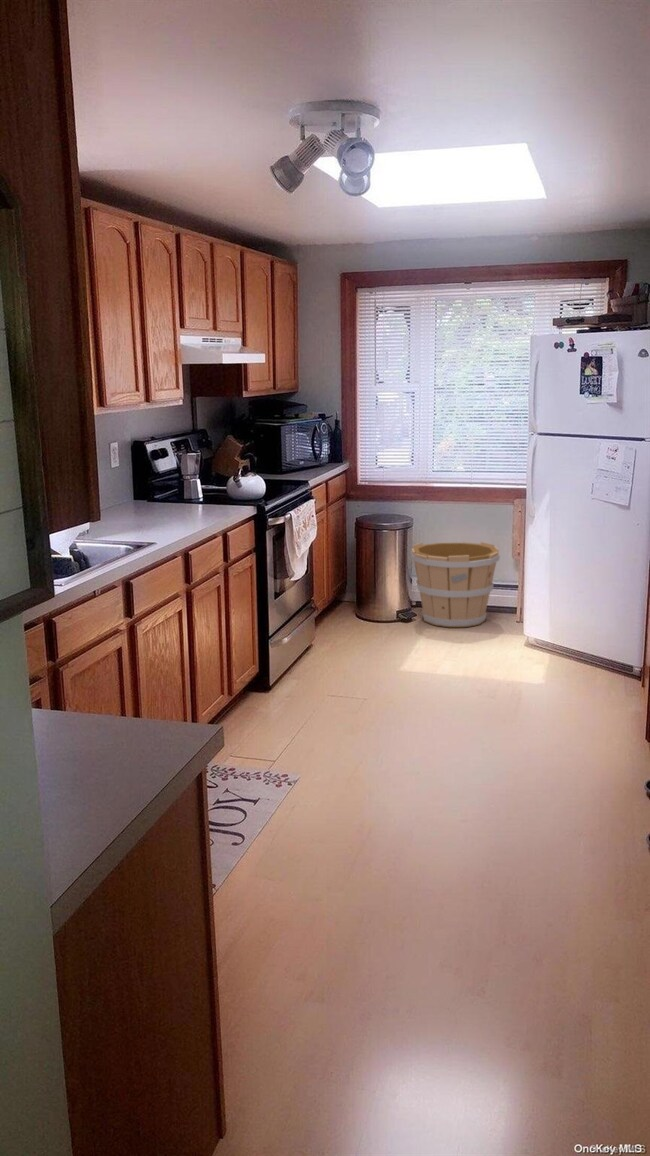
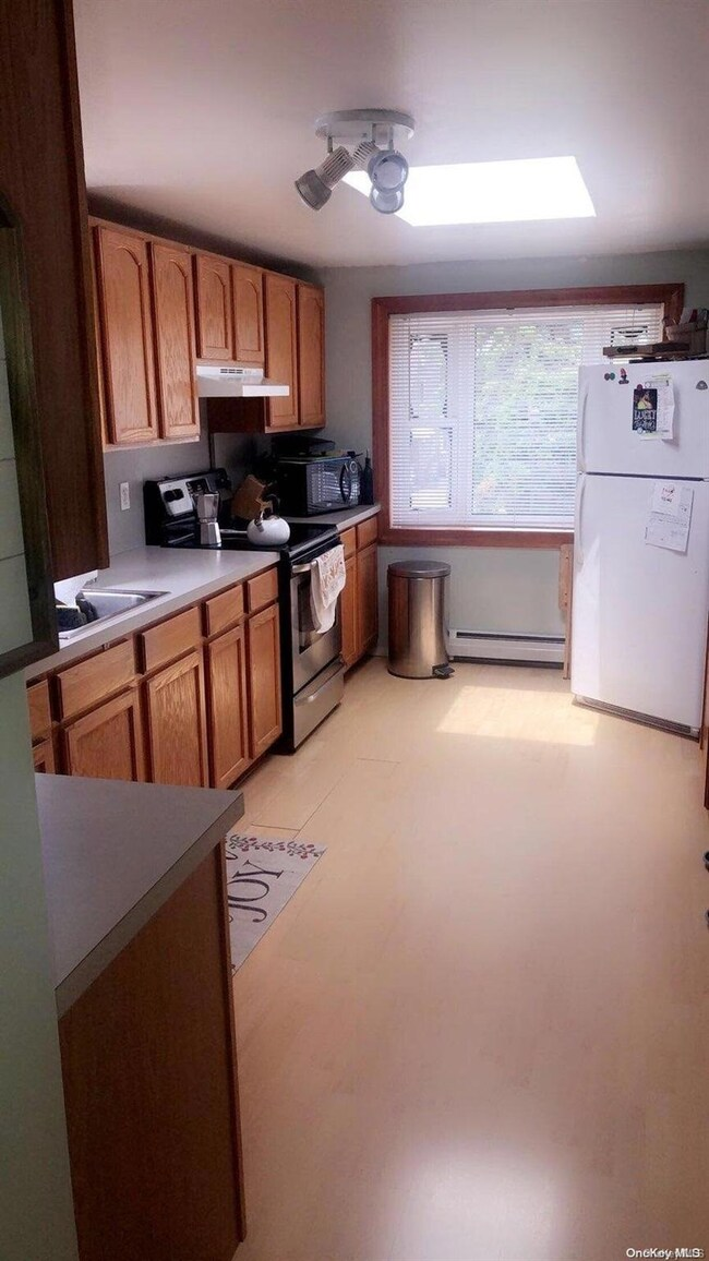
- wooden bucket [410,541,501,628]
